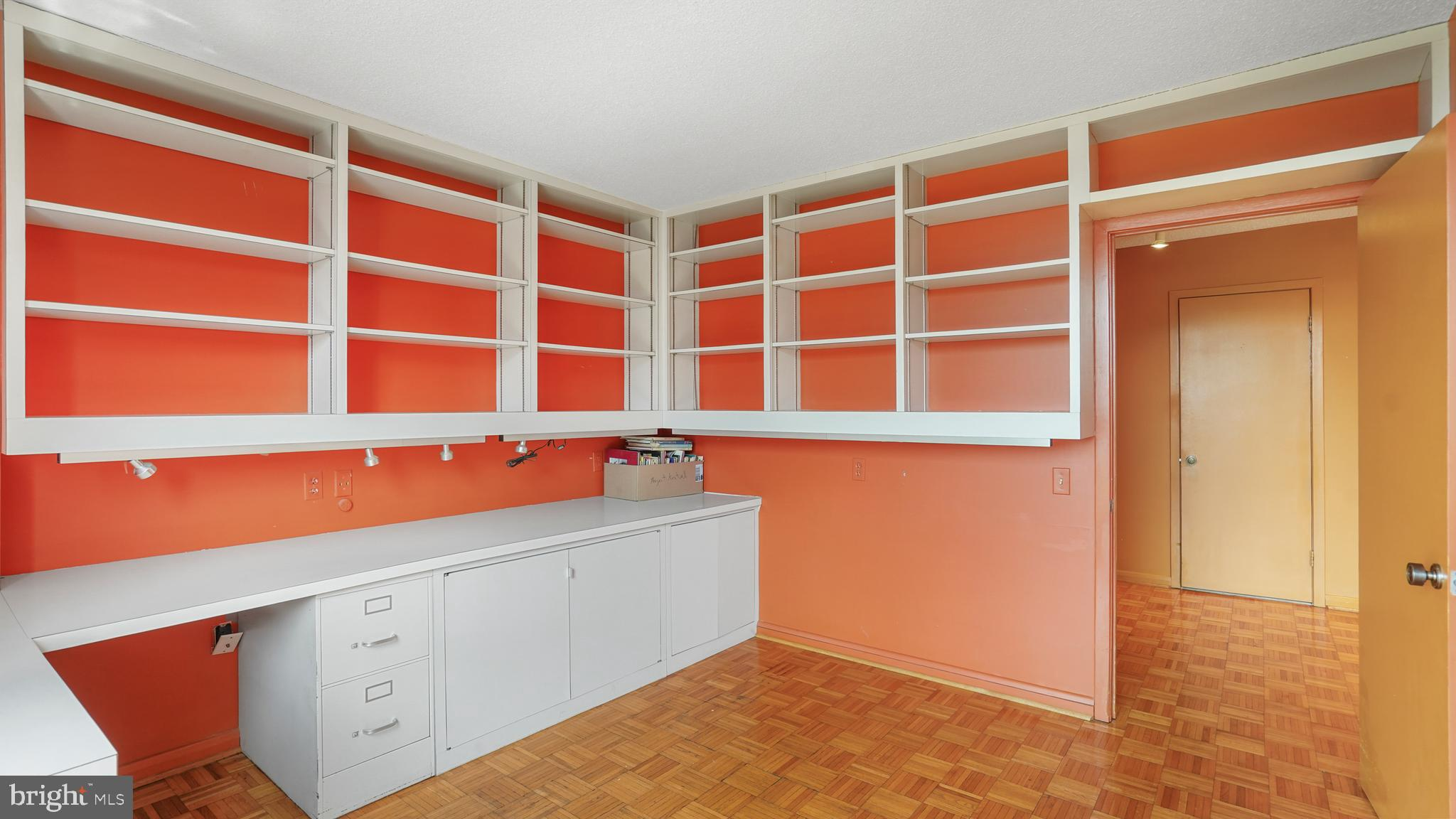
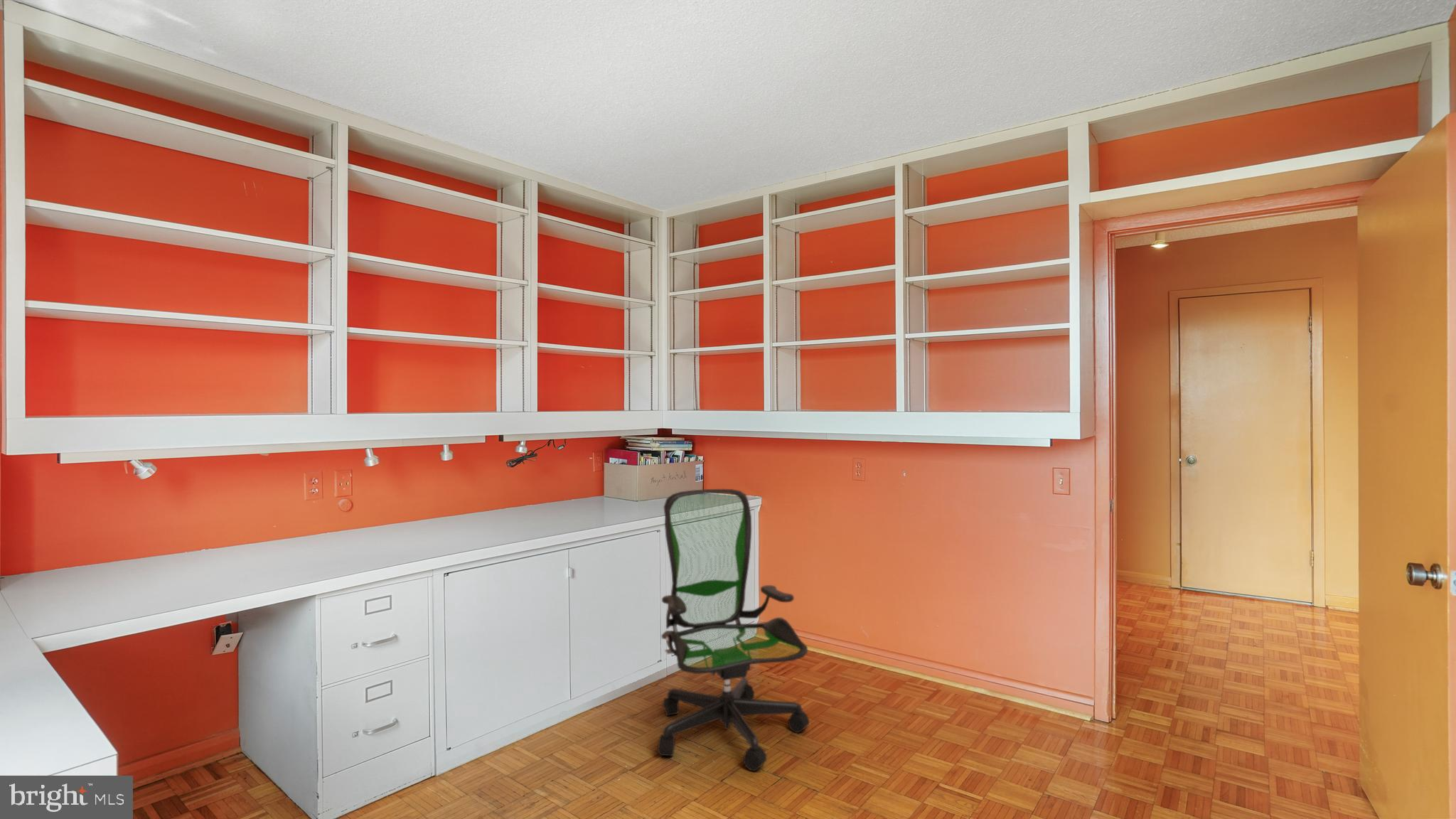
+ office chair [657,488,810,772]
